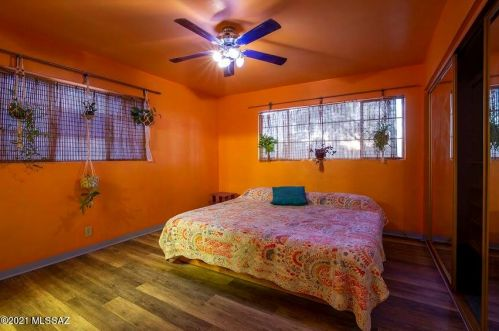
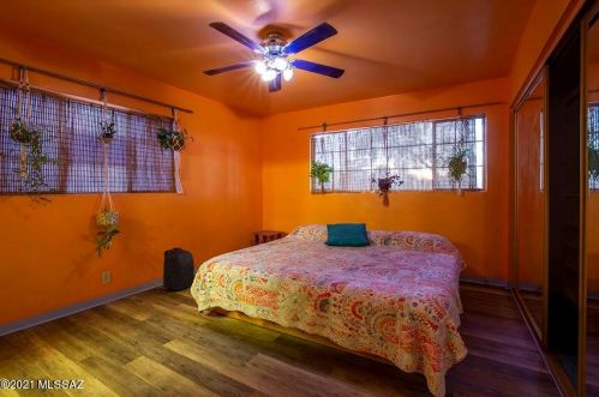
+ backpack [162,246,196,291]
